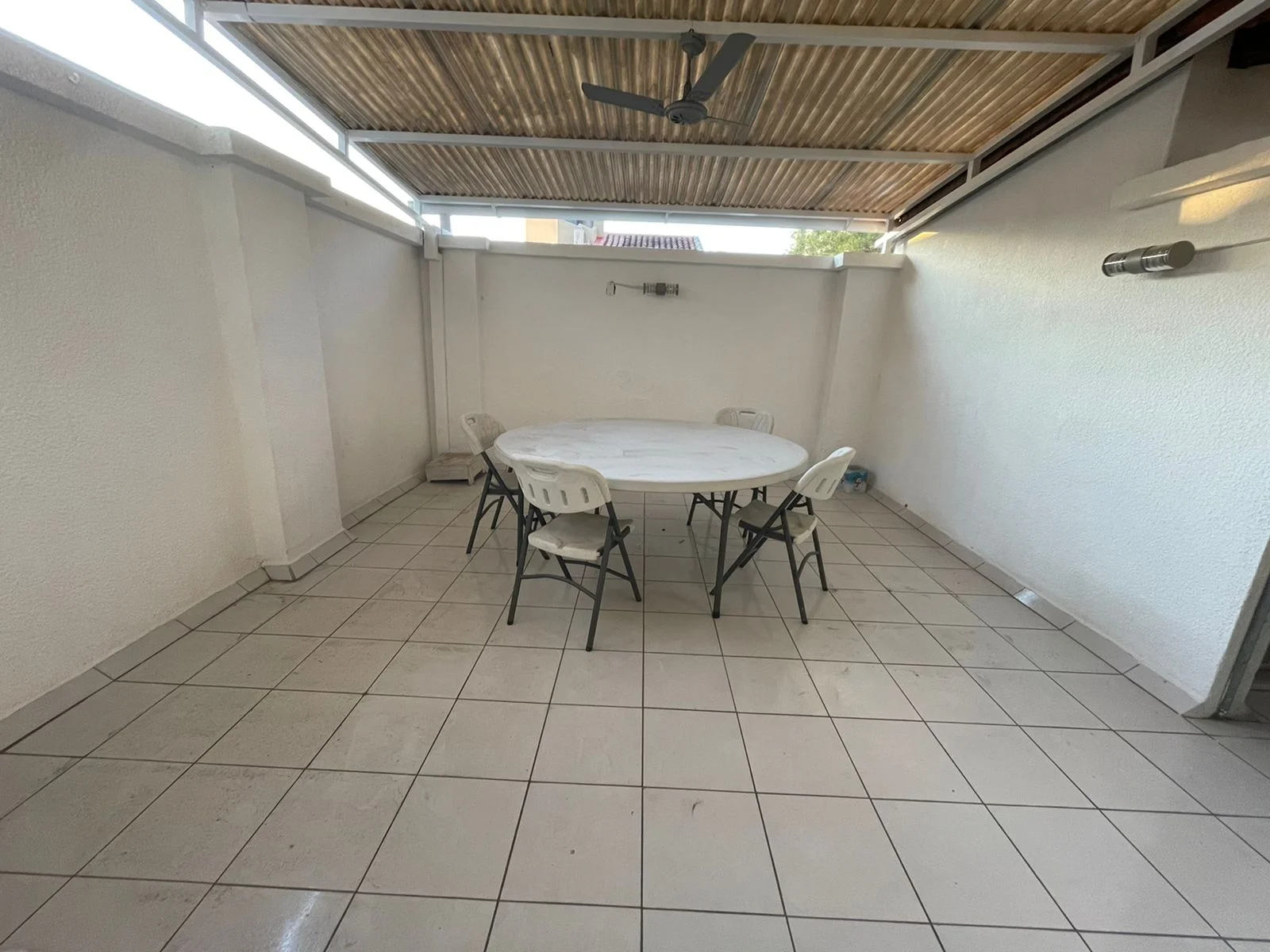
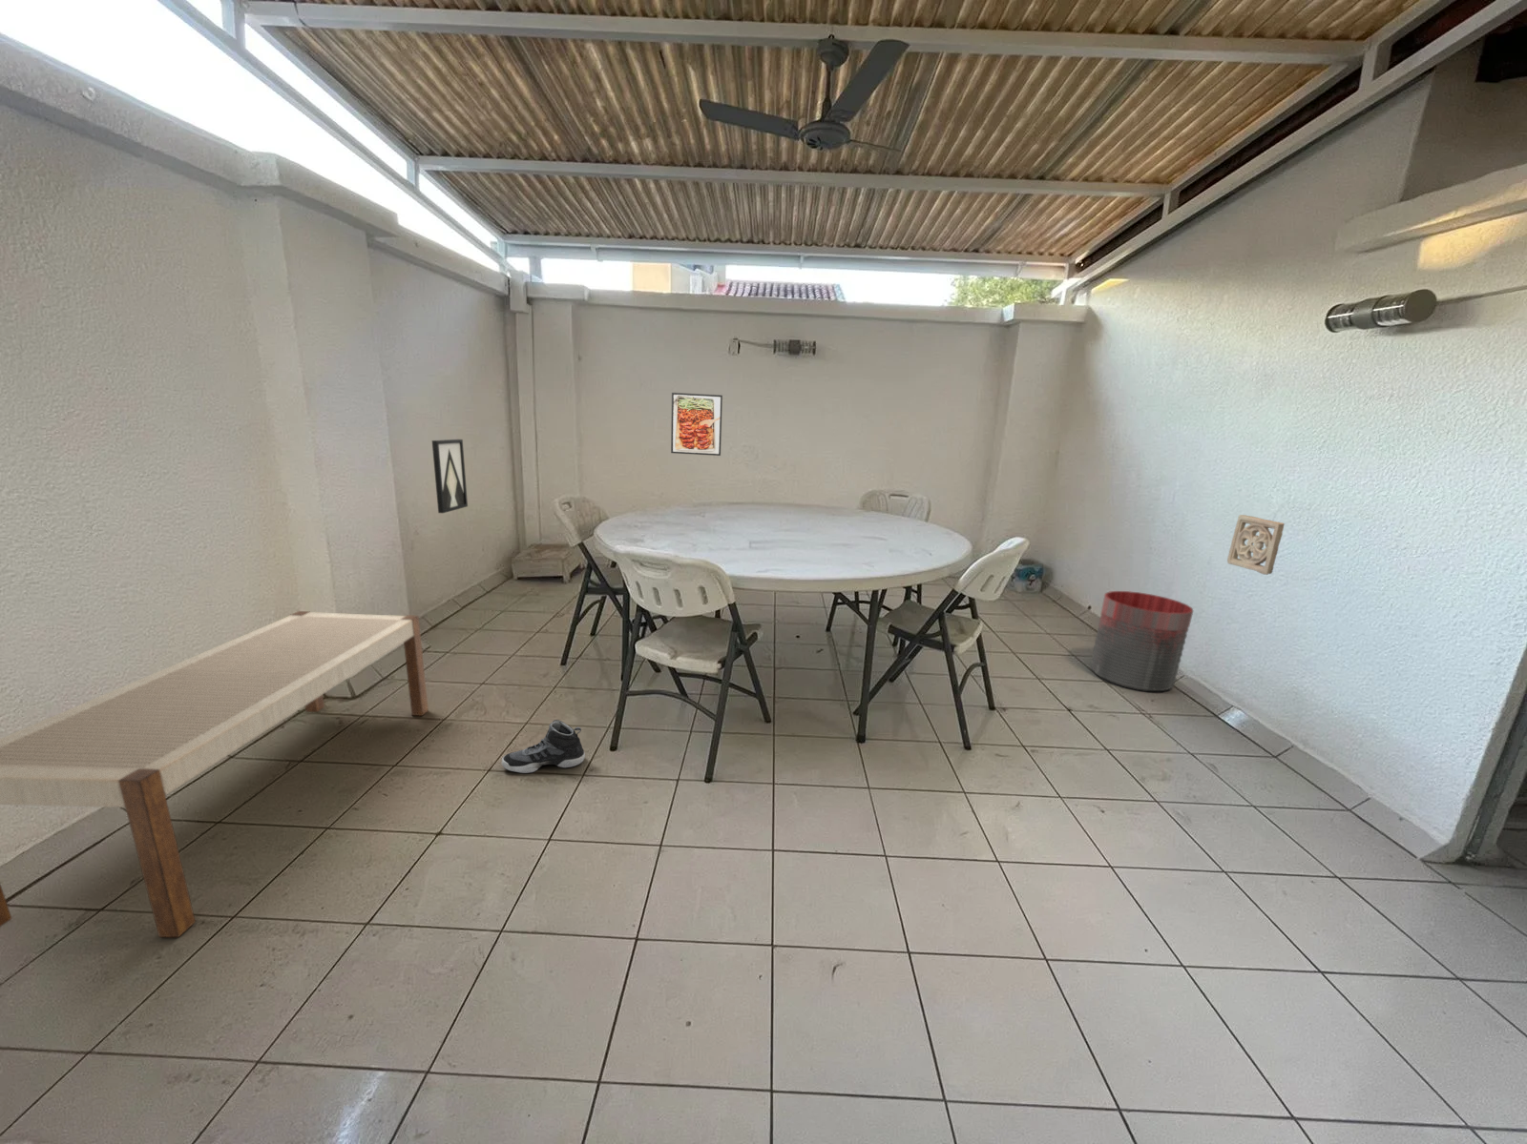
+ bench [0,610,429,939]
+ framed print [670,392,724,457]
+ trash can [1089,590,1194,692]
+ wall ornament [1226,514,1285,576]
+ sneaker [501,719,586,774]
+ wall art [432,439,469,514]
